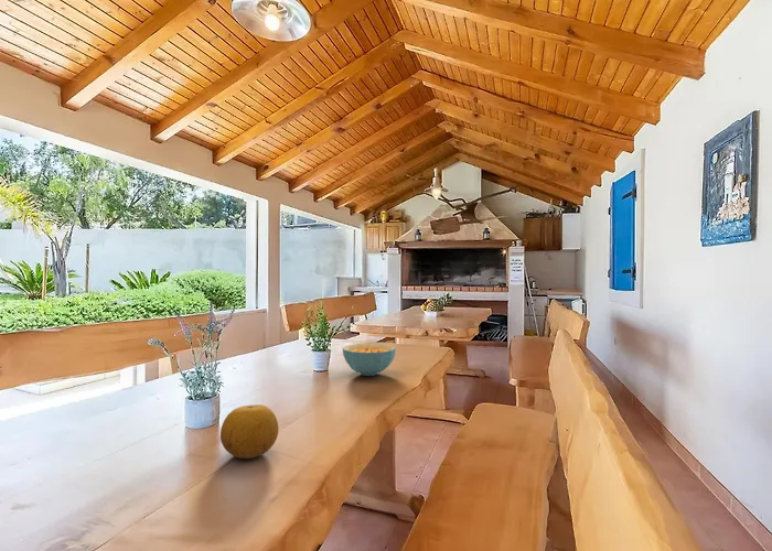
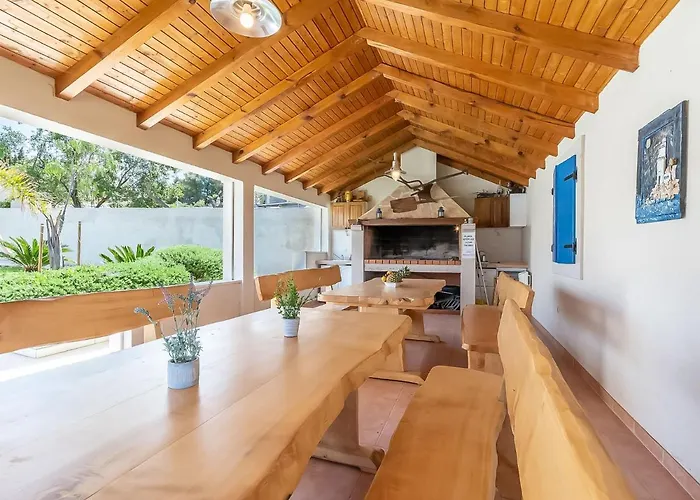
- cereal bowl [342,343,397,377]
- fruit [219,403,279,460]
